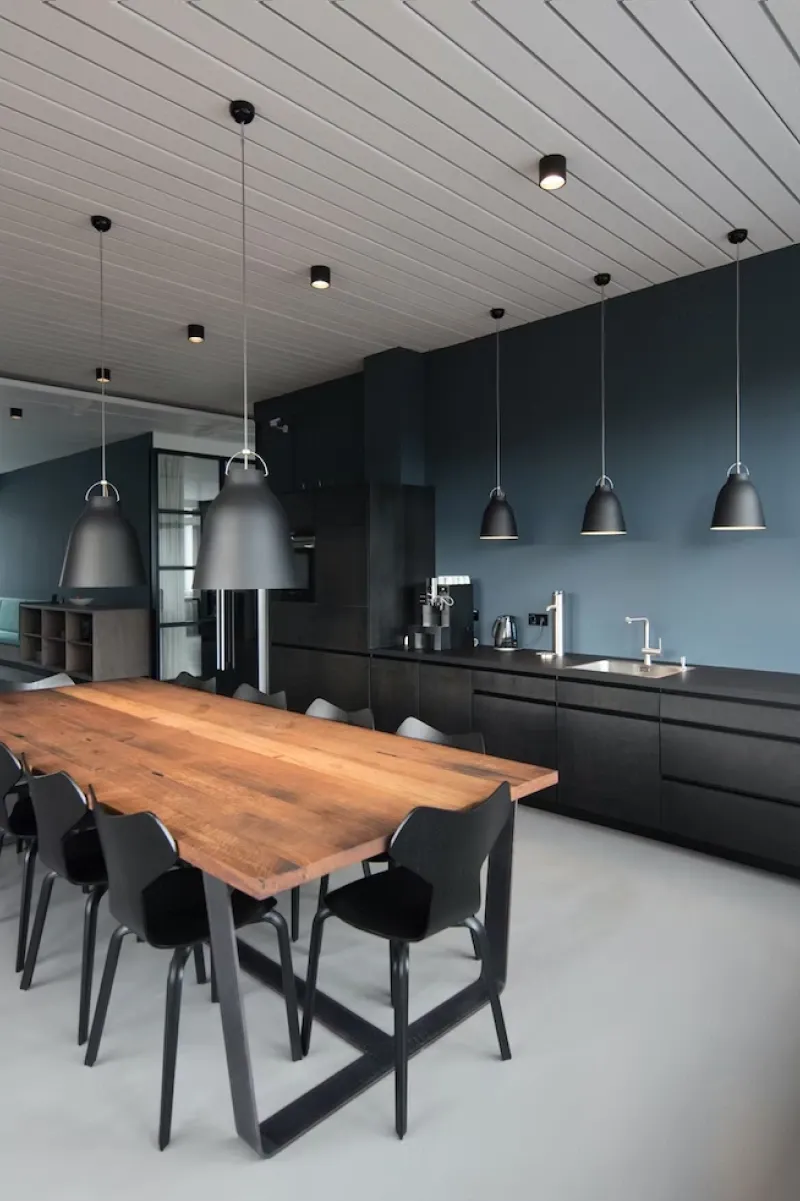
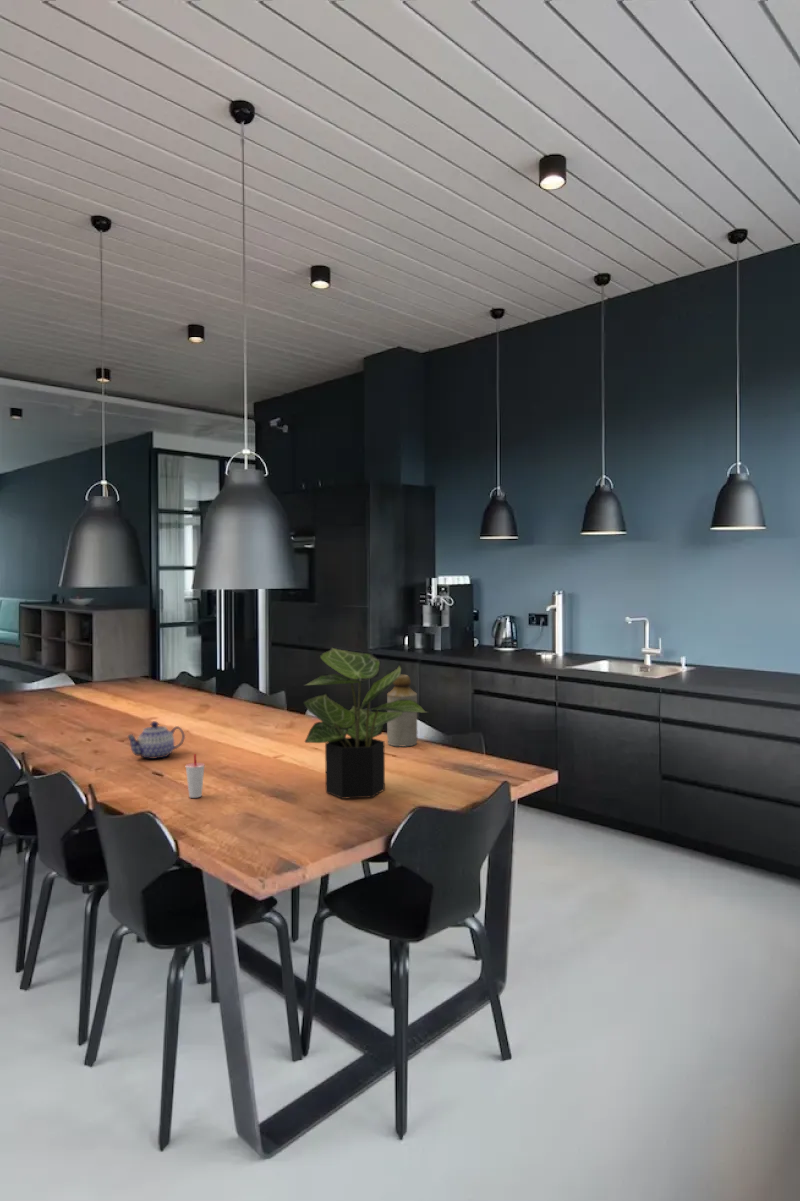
+ cup [184,753,206,799]
+ teapot [126,720,186,760]
+ bottle [386,674,419,748]
+ potted plant [302,646,429,800]
